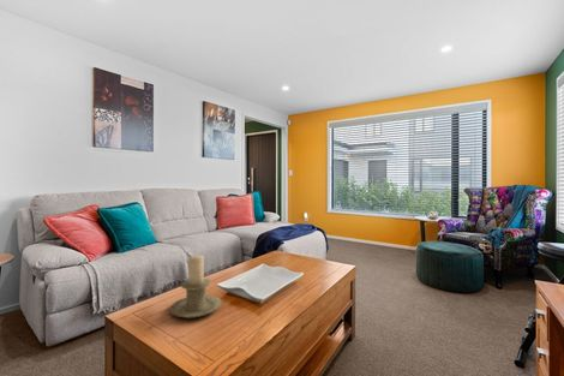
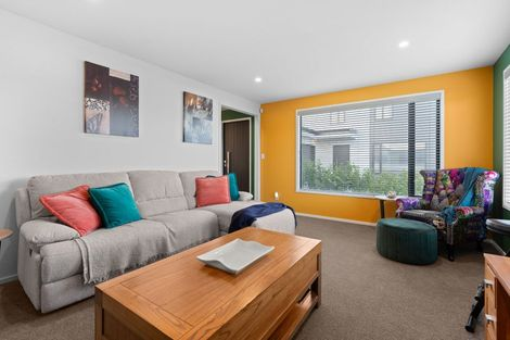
- candle holder [168,253,223,320]
